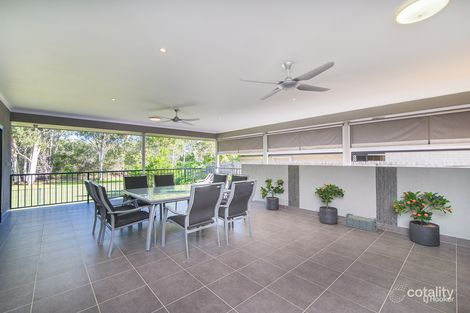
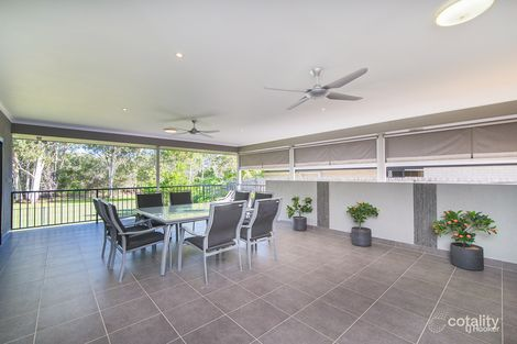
- storage bin [340,213,380,233]
